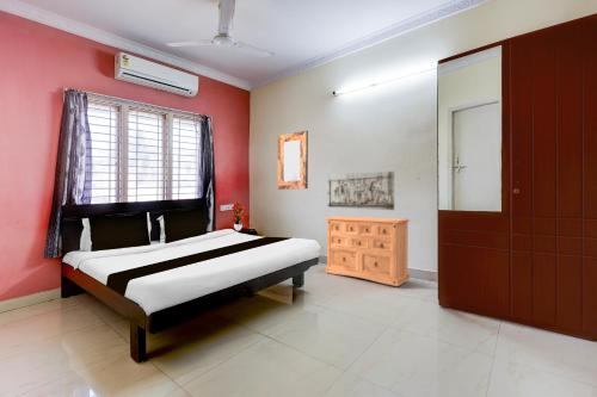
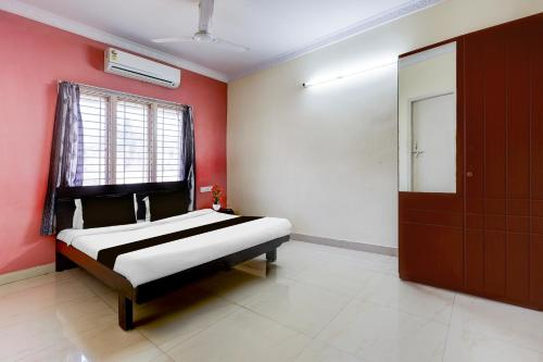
- home mirror [277,130,309,191]
- relief sculpture [326,170,395,211]
- dresser [324,215,411,287]
